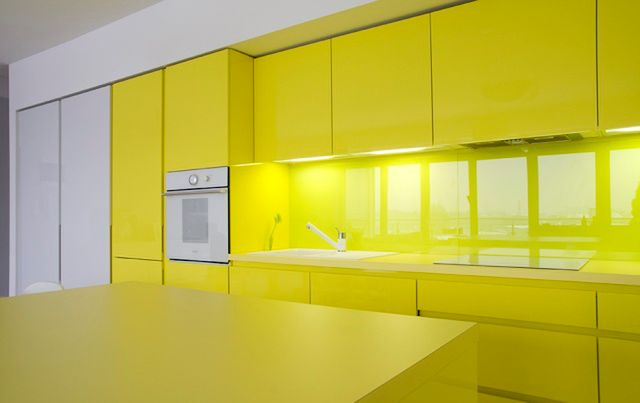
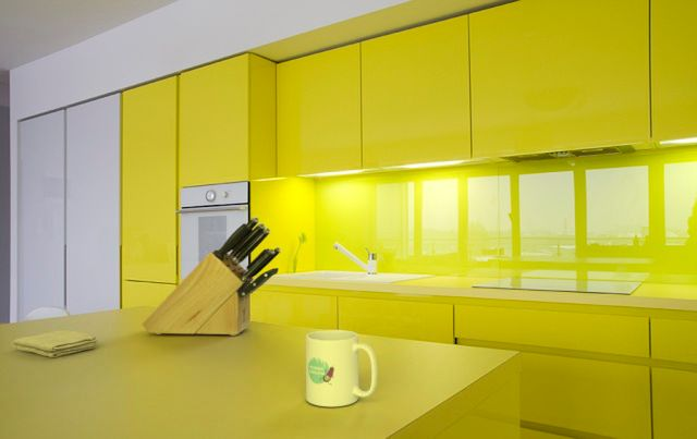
+ washcloth [10,329,100,358]
+ knife block [142,216,282,337]
+ mug [305,329,379,407]
